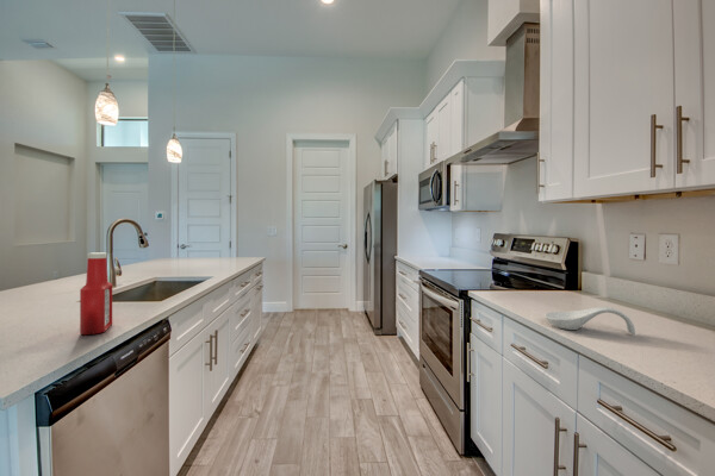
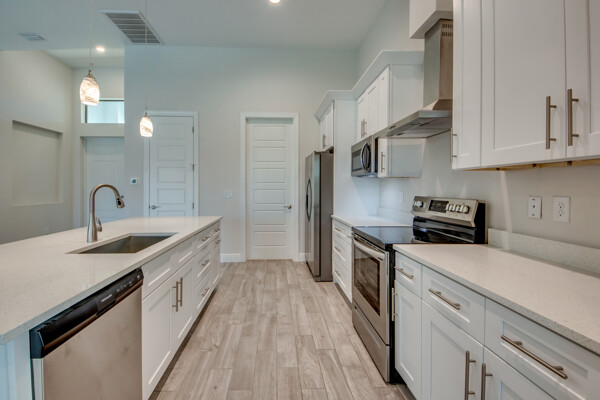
- spoon rest [543,306,636,336]
- soap bottle [79,251,113,336]
